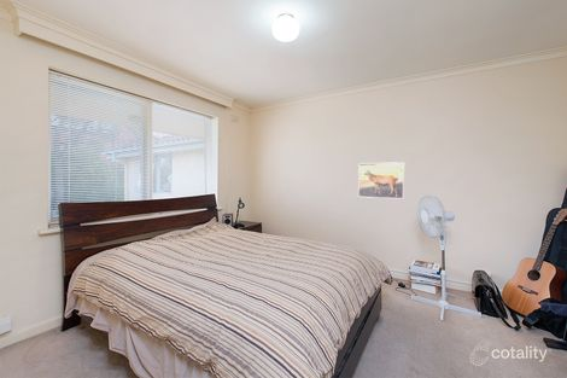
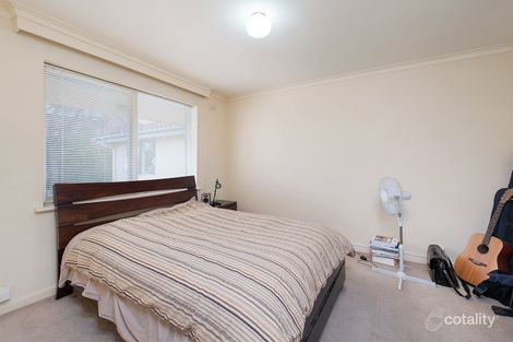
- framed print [357,161,405,200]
